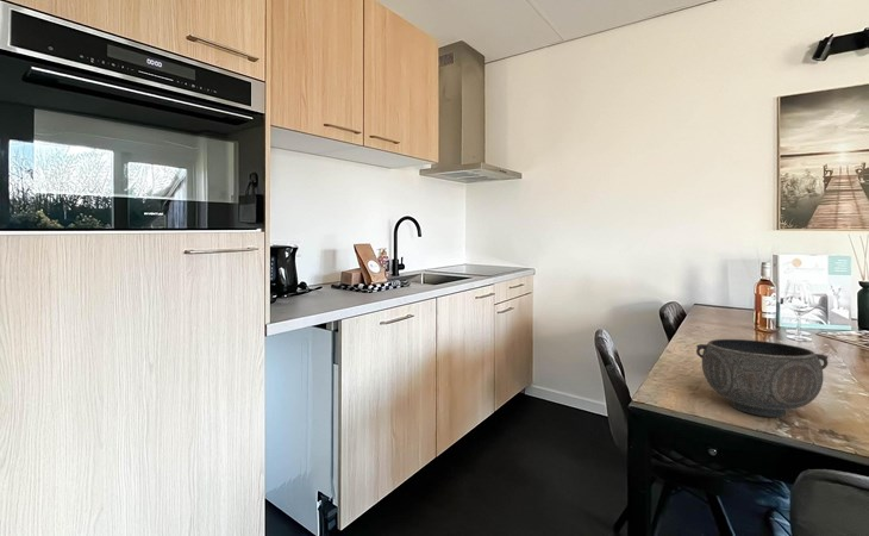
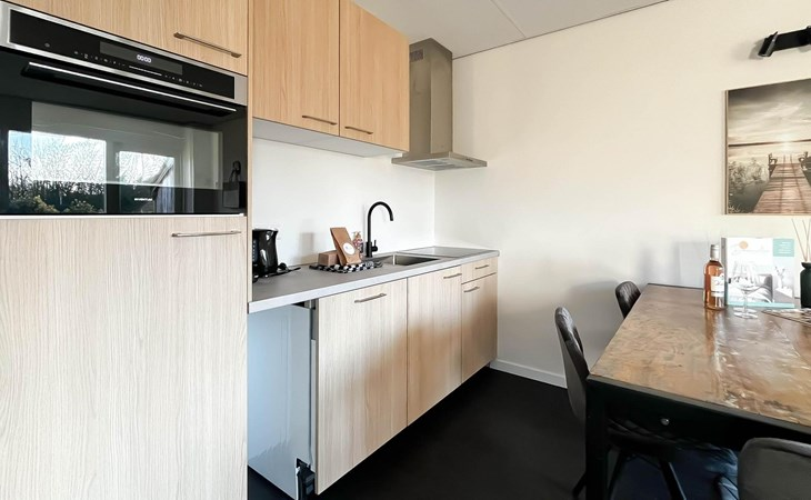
- bowl [695,338,829,418]
